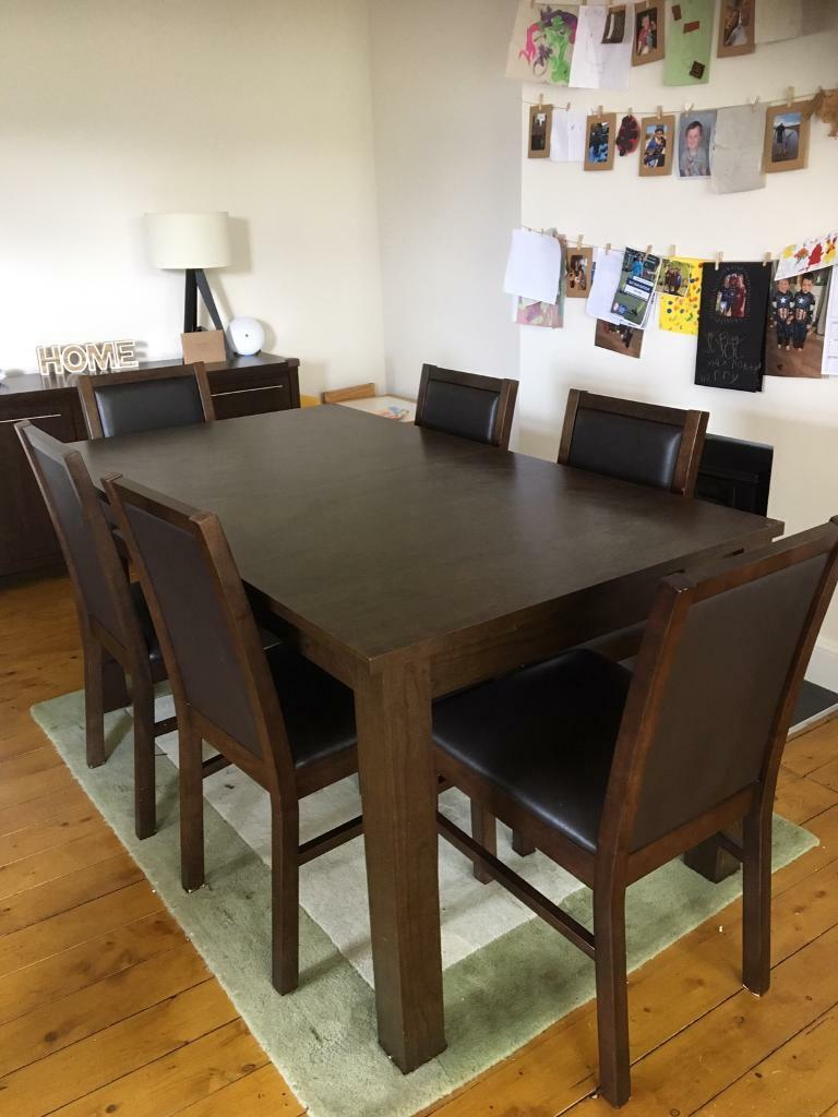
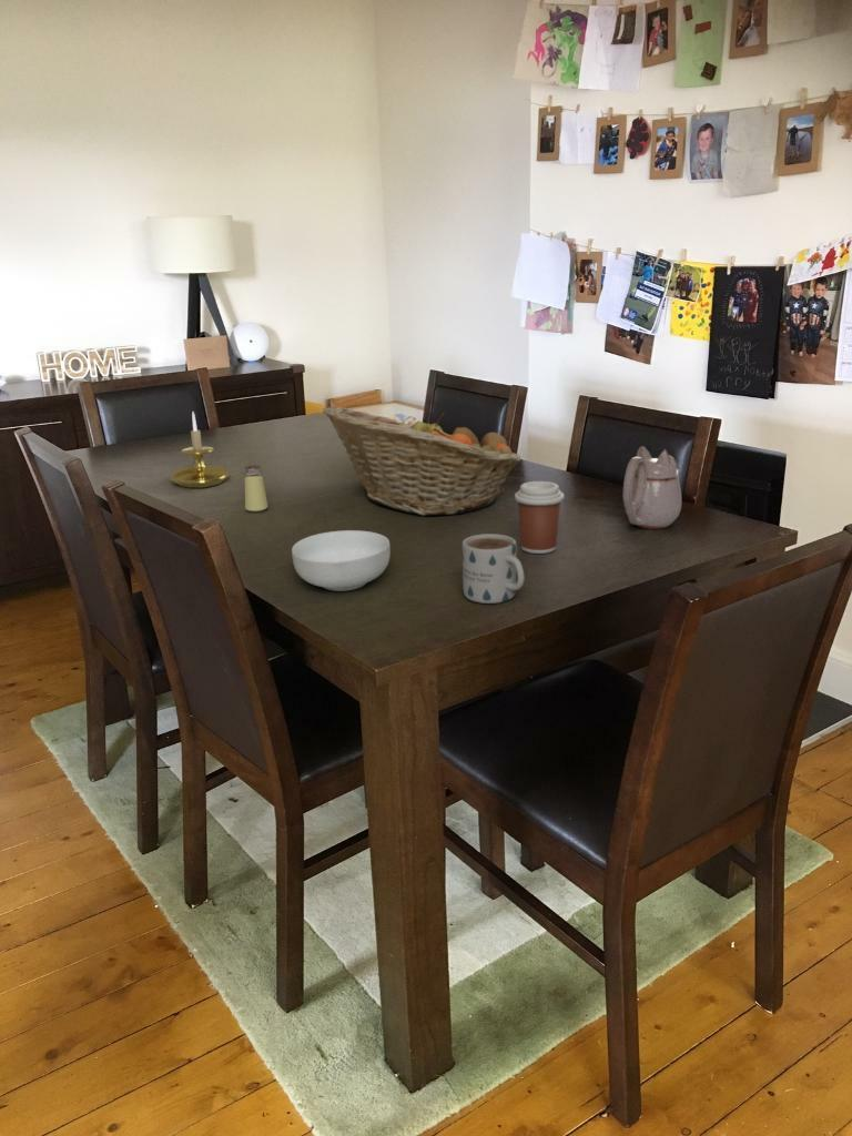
+ fruit basket [322,405,523,517]
+ teapot [621,446,682,530]
+ saltshaker [243,464,270,513]
+ cereal bowl [291,529,392,592]
+ candle holder [170,410,231,489]
+ mug [462,532,526,605]
+ coffee cup [514,480,566,555]
